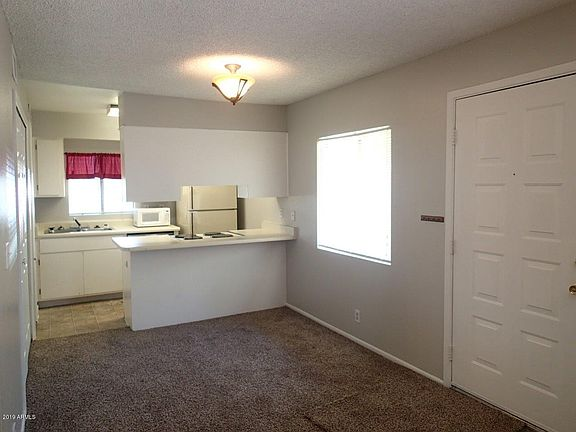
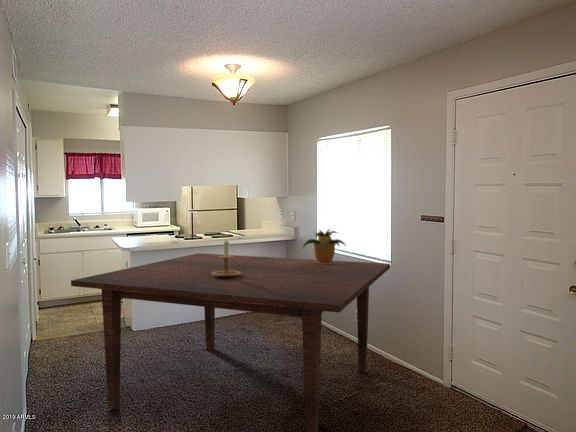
+ table [70,252,391,432]
+ potted plant [301,228,347,264]
+ candle holder [211,240,241,278]
